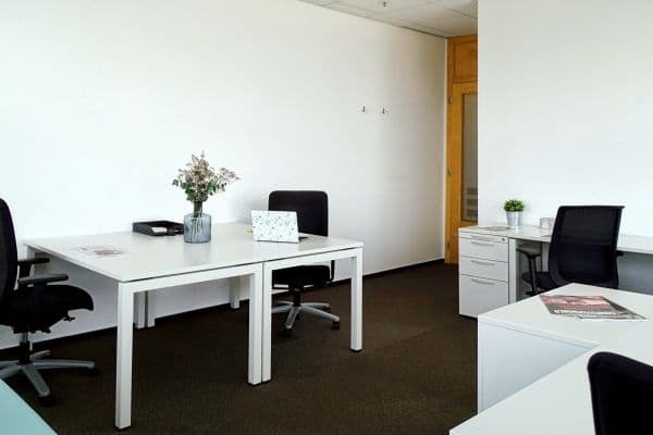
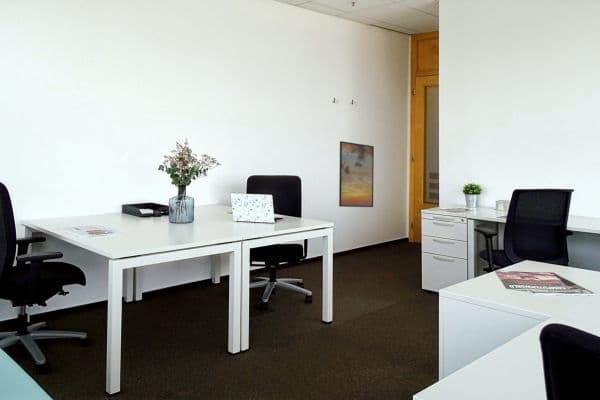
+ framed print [338,140,375,208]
